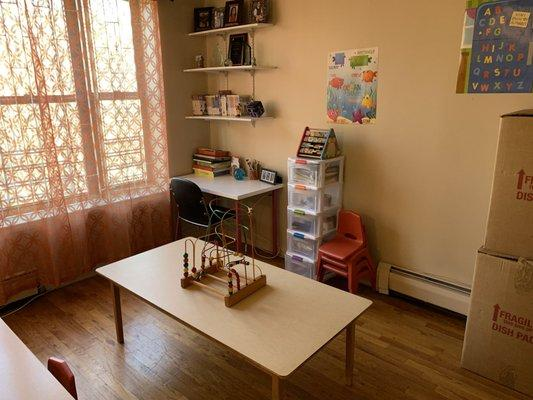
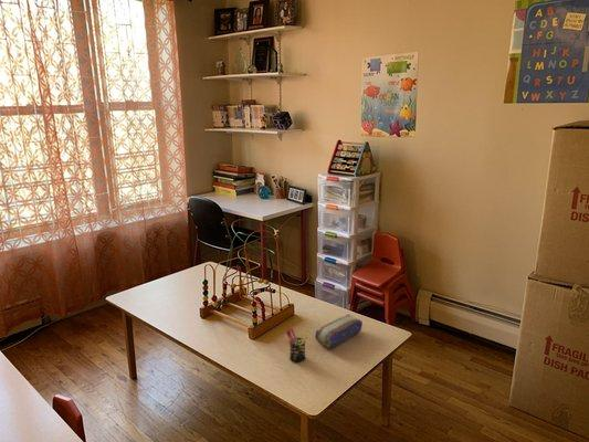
+ pencil case [314,313,364,349]
+ pen holder [285,327,309,364]
